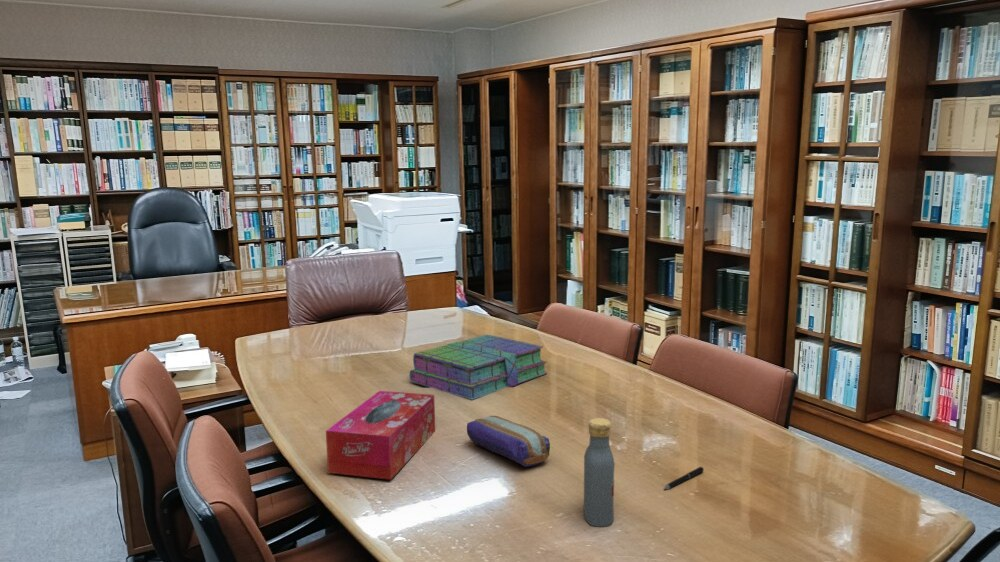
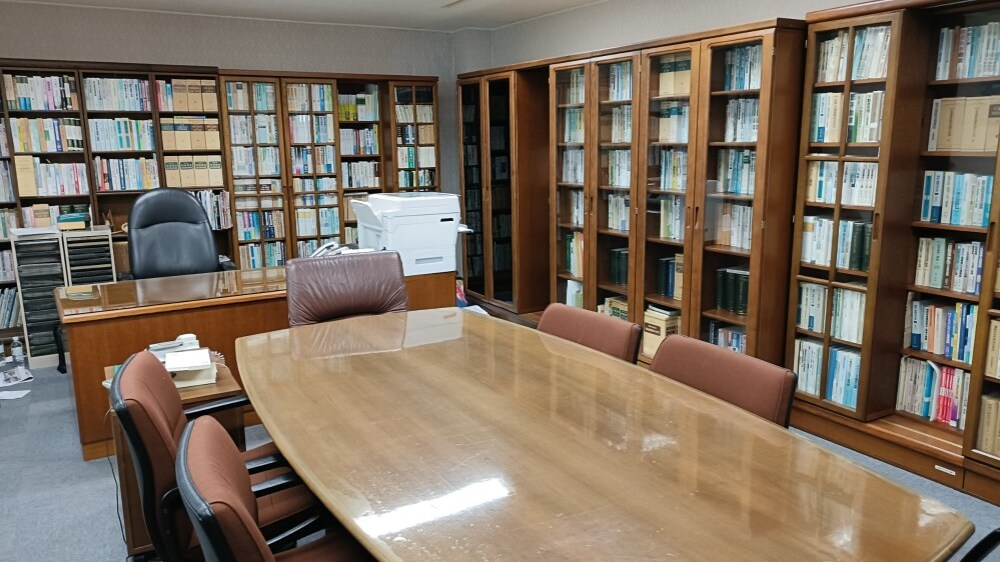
- stack of books [408,334,548,401]
- vodka [583,417,616,528]
- pen [663,466,705,490]
- tissue box [325,390,436,481]
- pencil case [466,415,551,468]
